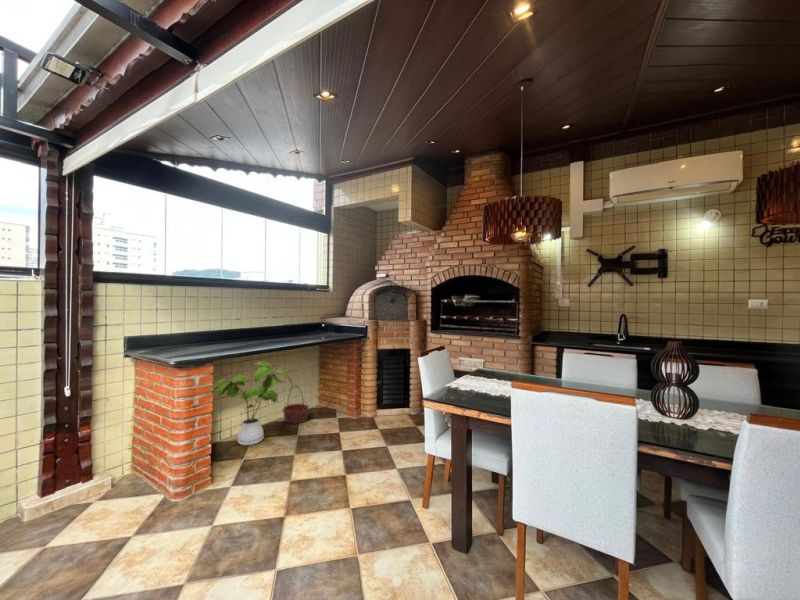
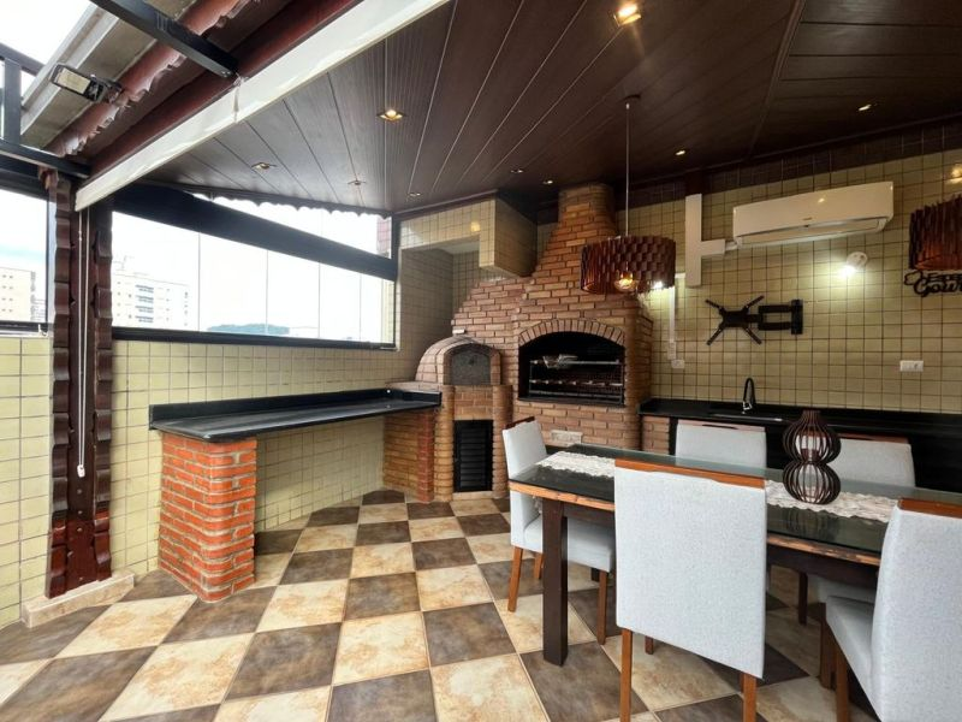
- house plant [212,361,294,446]
- basket [281,384,311,424]
